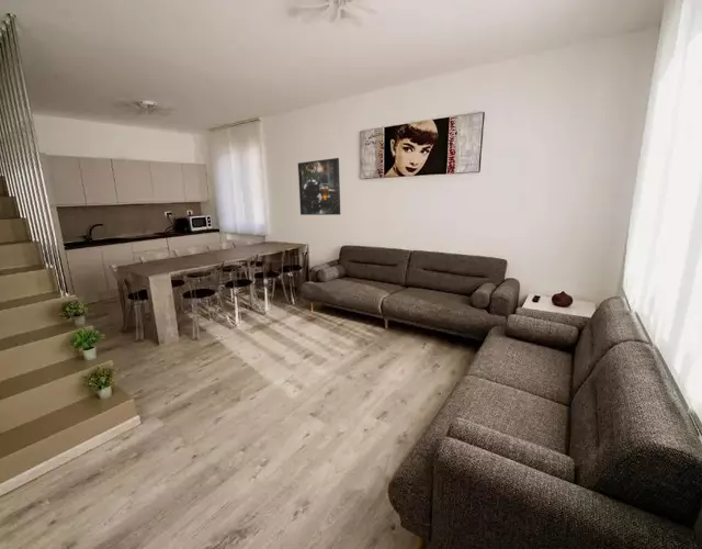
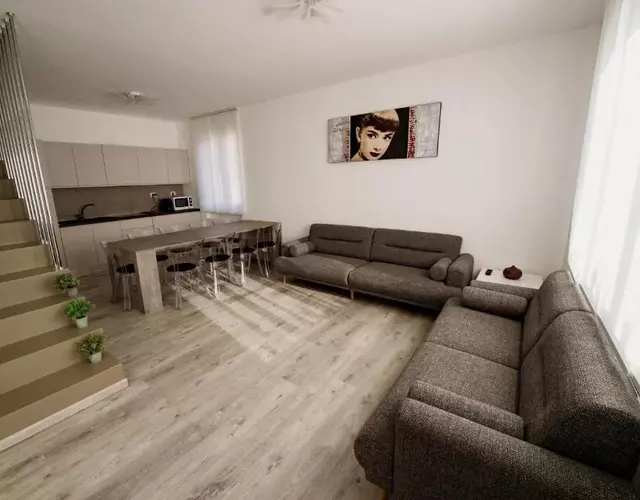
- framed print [297,157,341,216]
